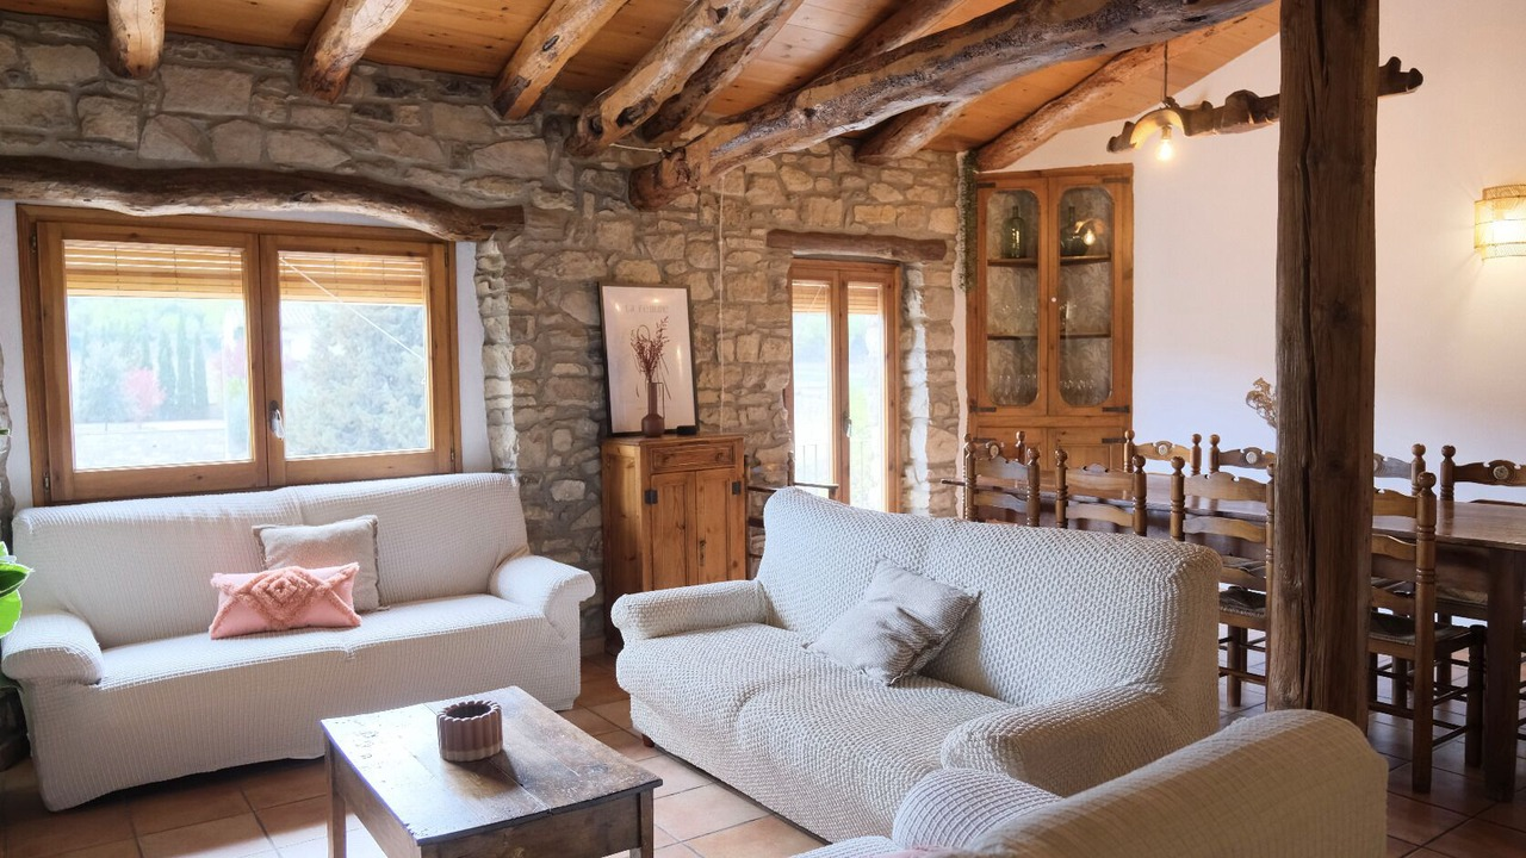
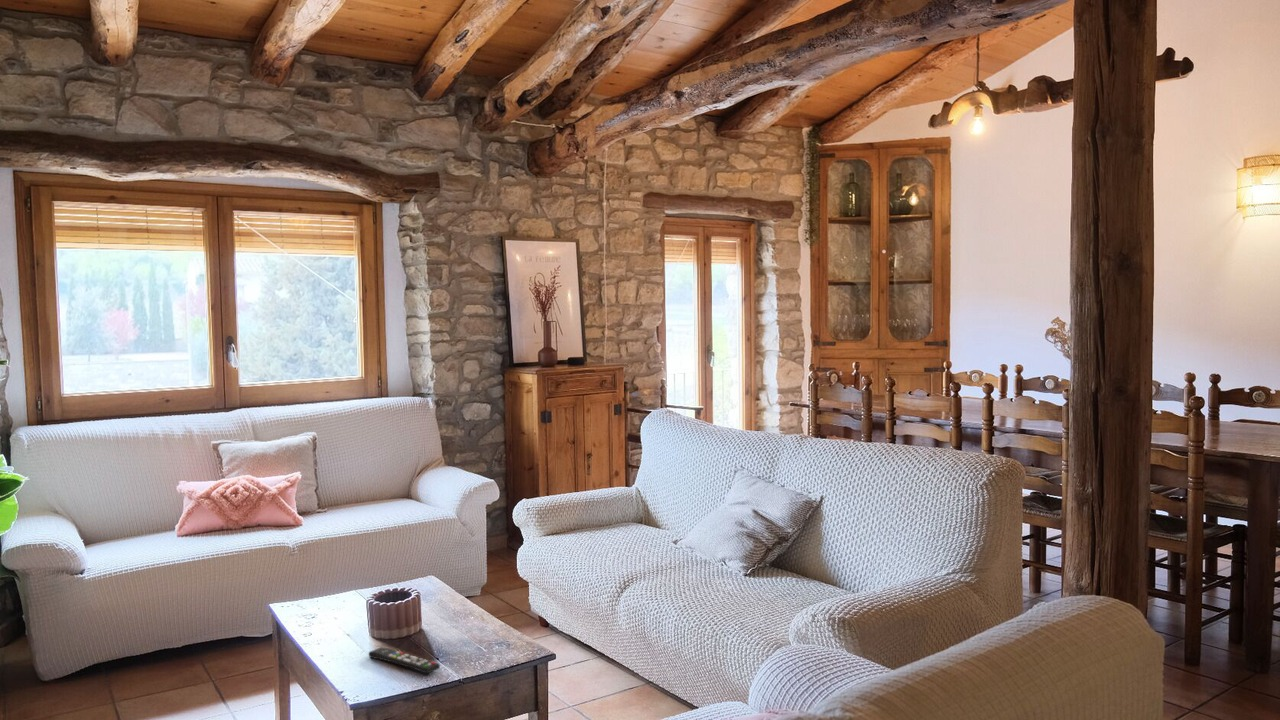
+ remote control [367,646,441,675]
